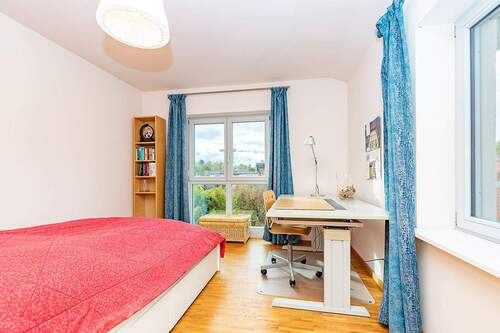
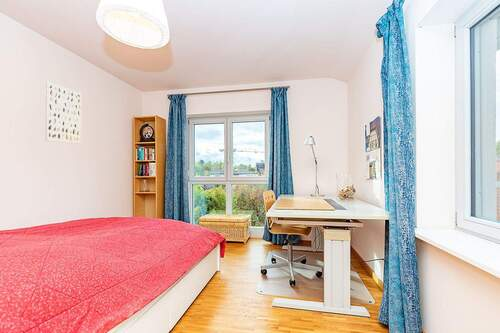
+ wall art [44,81,82,145]
